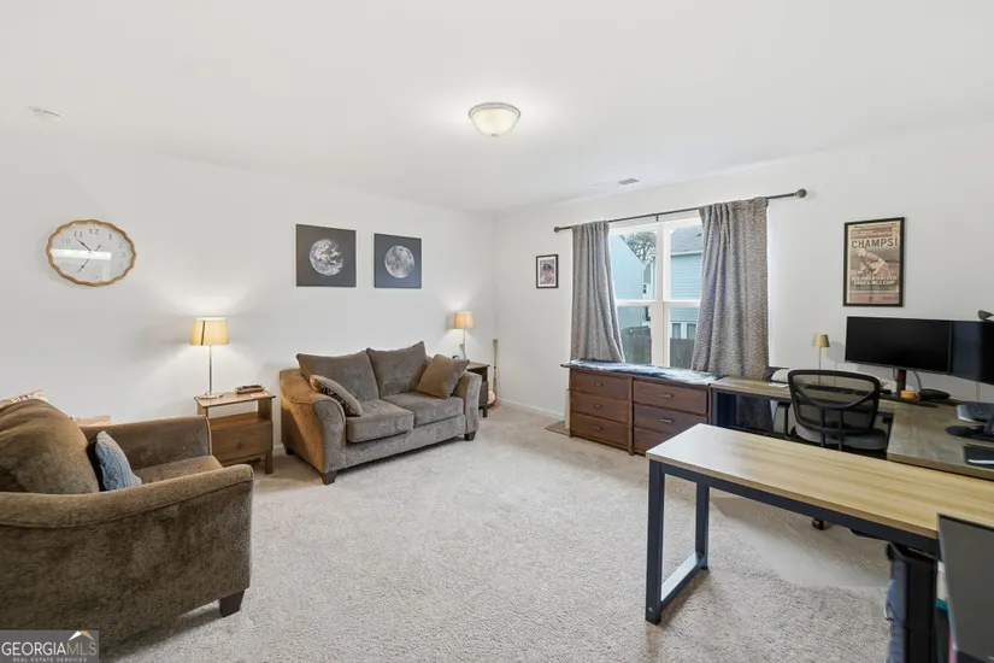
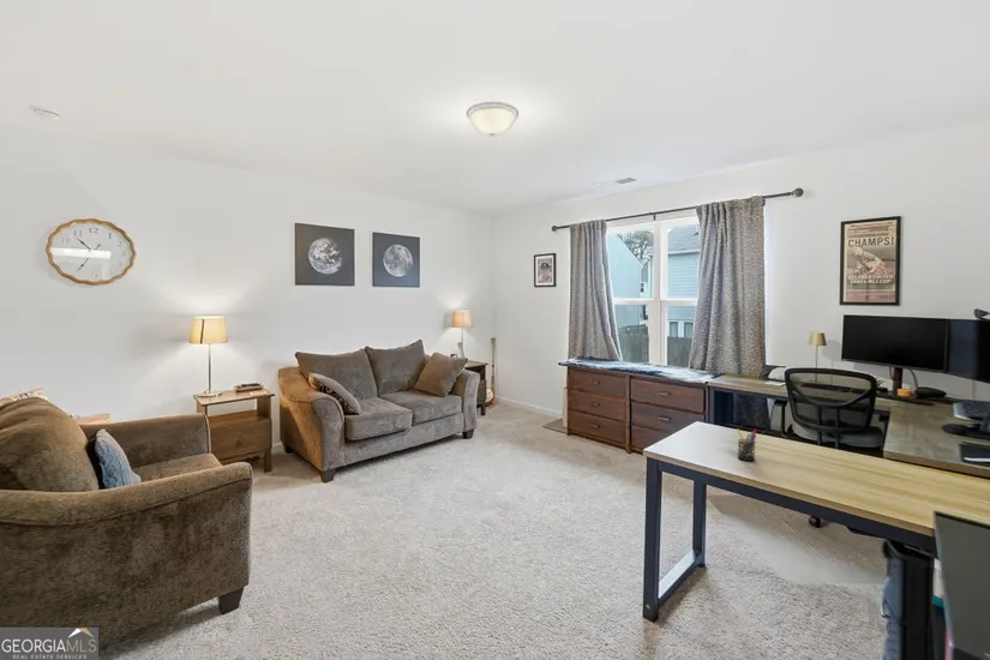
+ pen holder [736,428,757,462]
